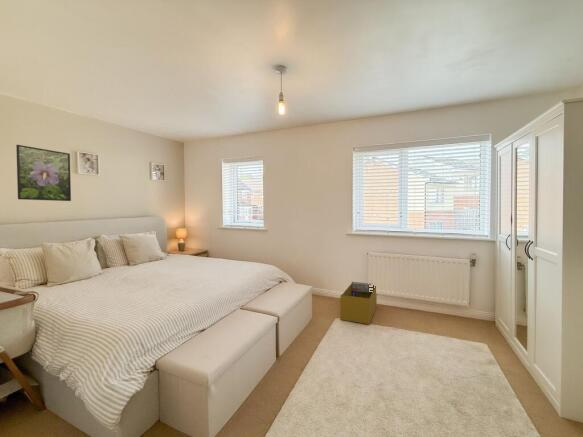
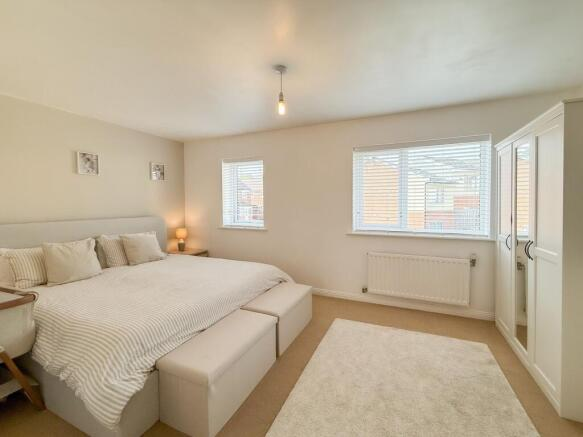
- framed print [15,144,72,202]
- architectural model [339,281,378,325]
